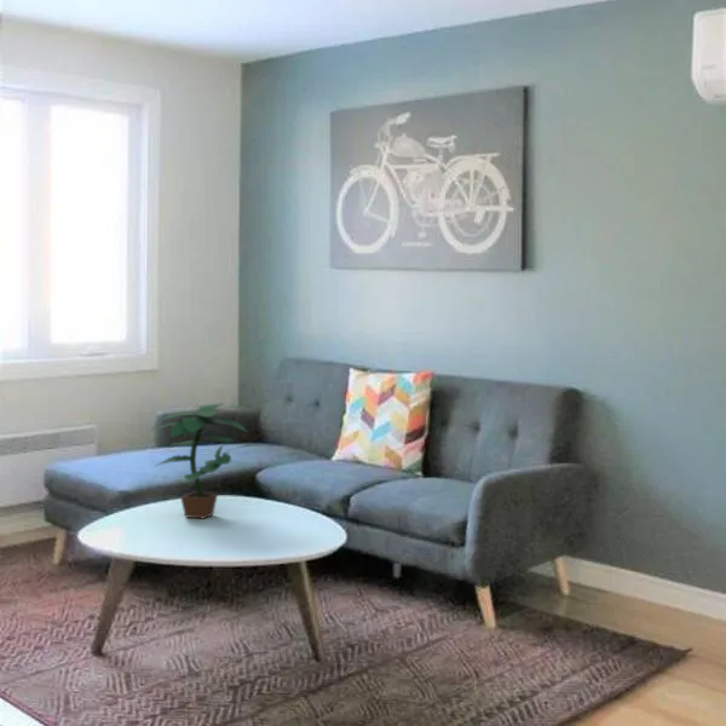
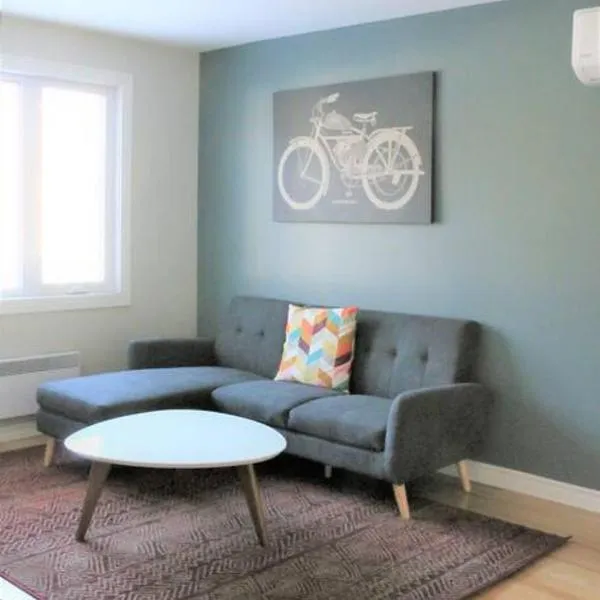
- potted plant [151,402,263,520]
